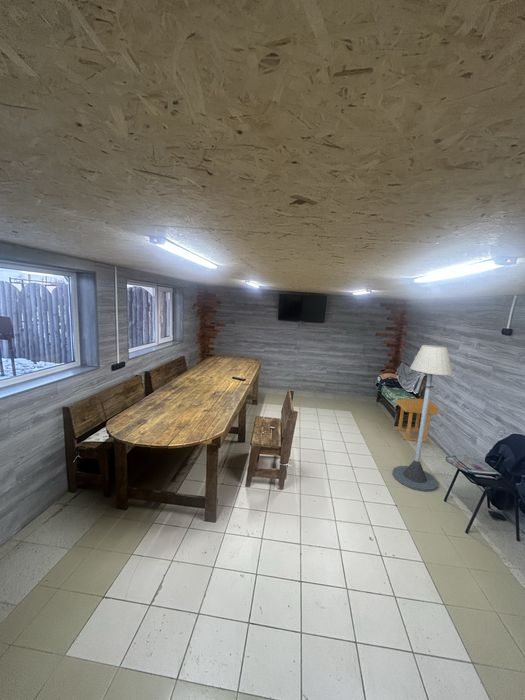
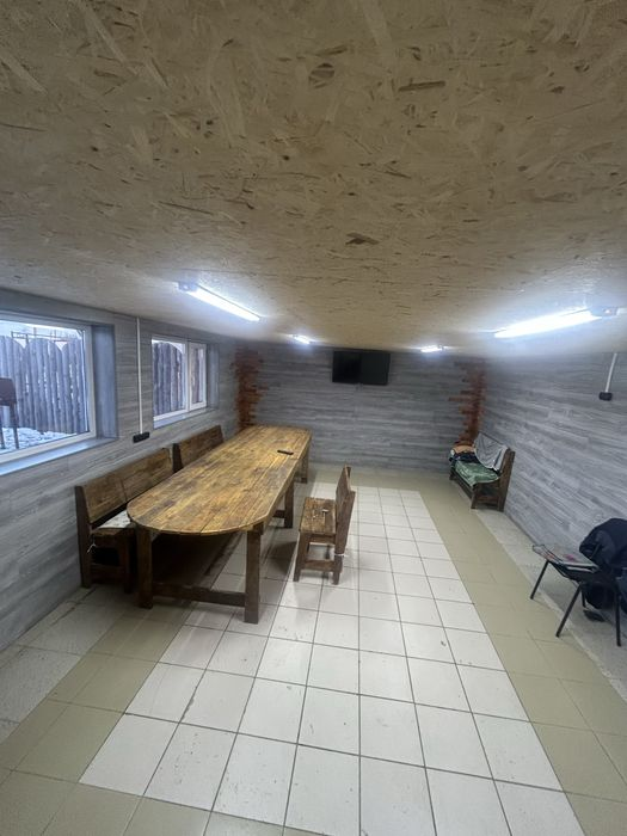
- floor lamp [391,344,454,492]
- side table [395,398,439,443]
